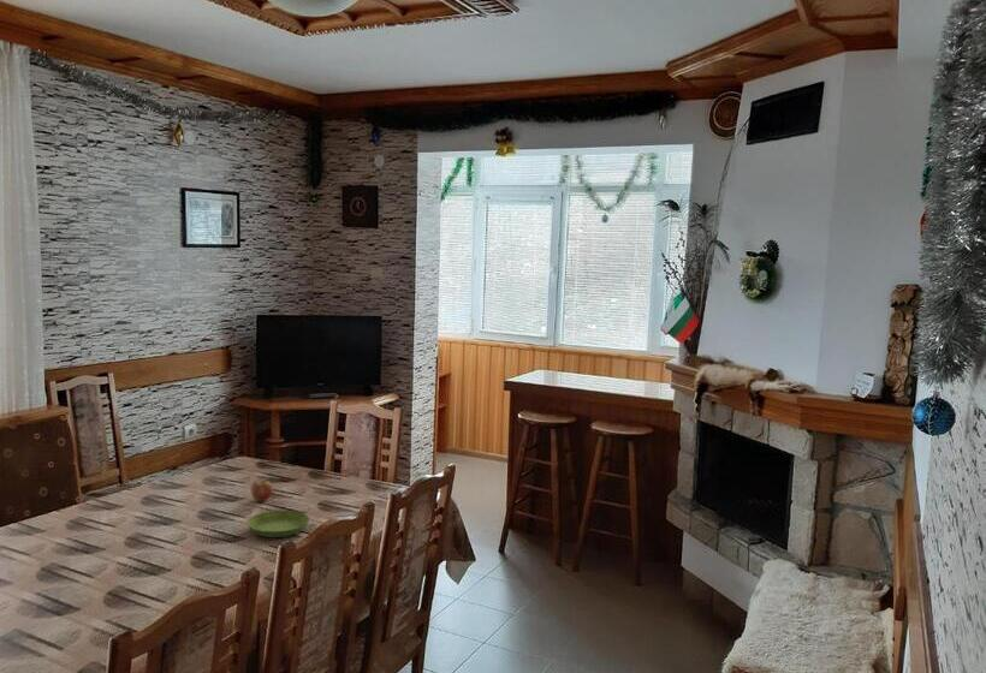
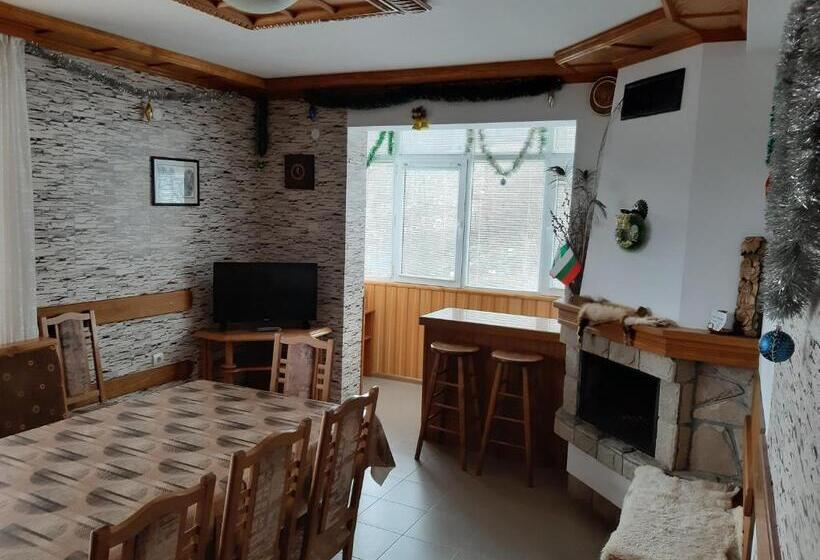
- saucer [245,510,310,538]
- fruit [250,477,274,502]
